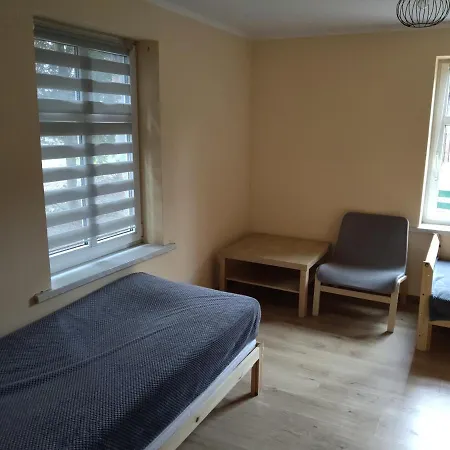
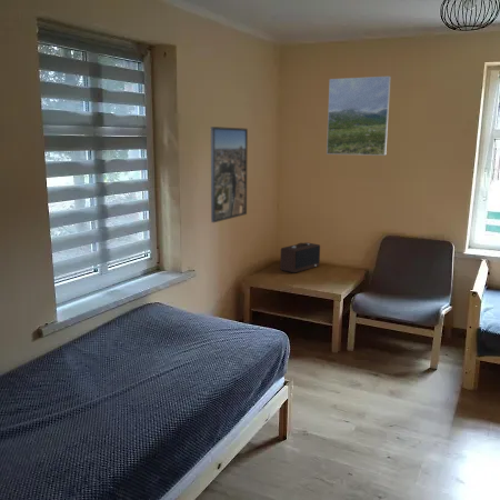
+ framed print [326,76,392,157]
+ speaker [279,241,321,273]
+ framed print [210,126,249,223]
